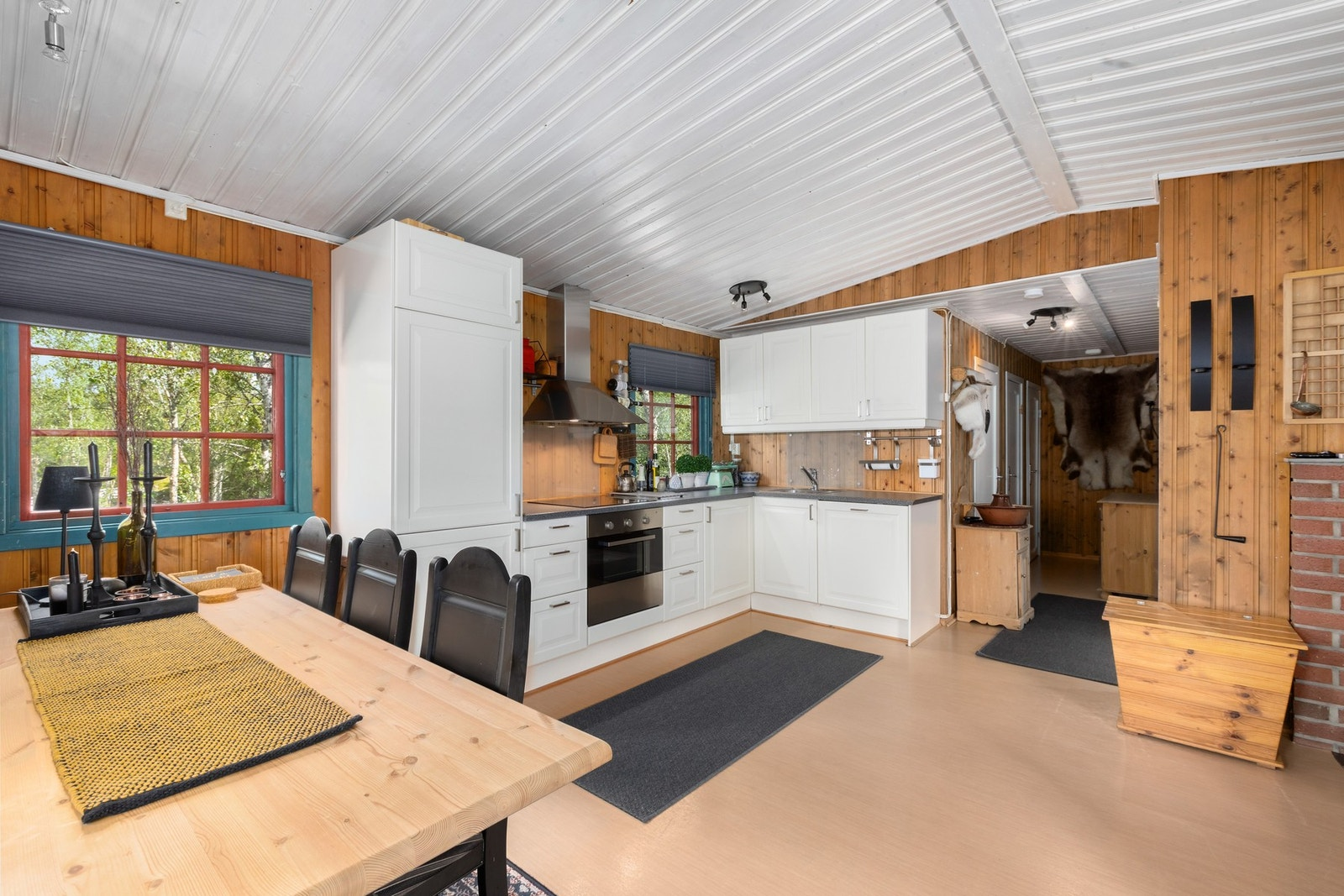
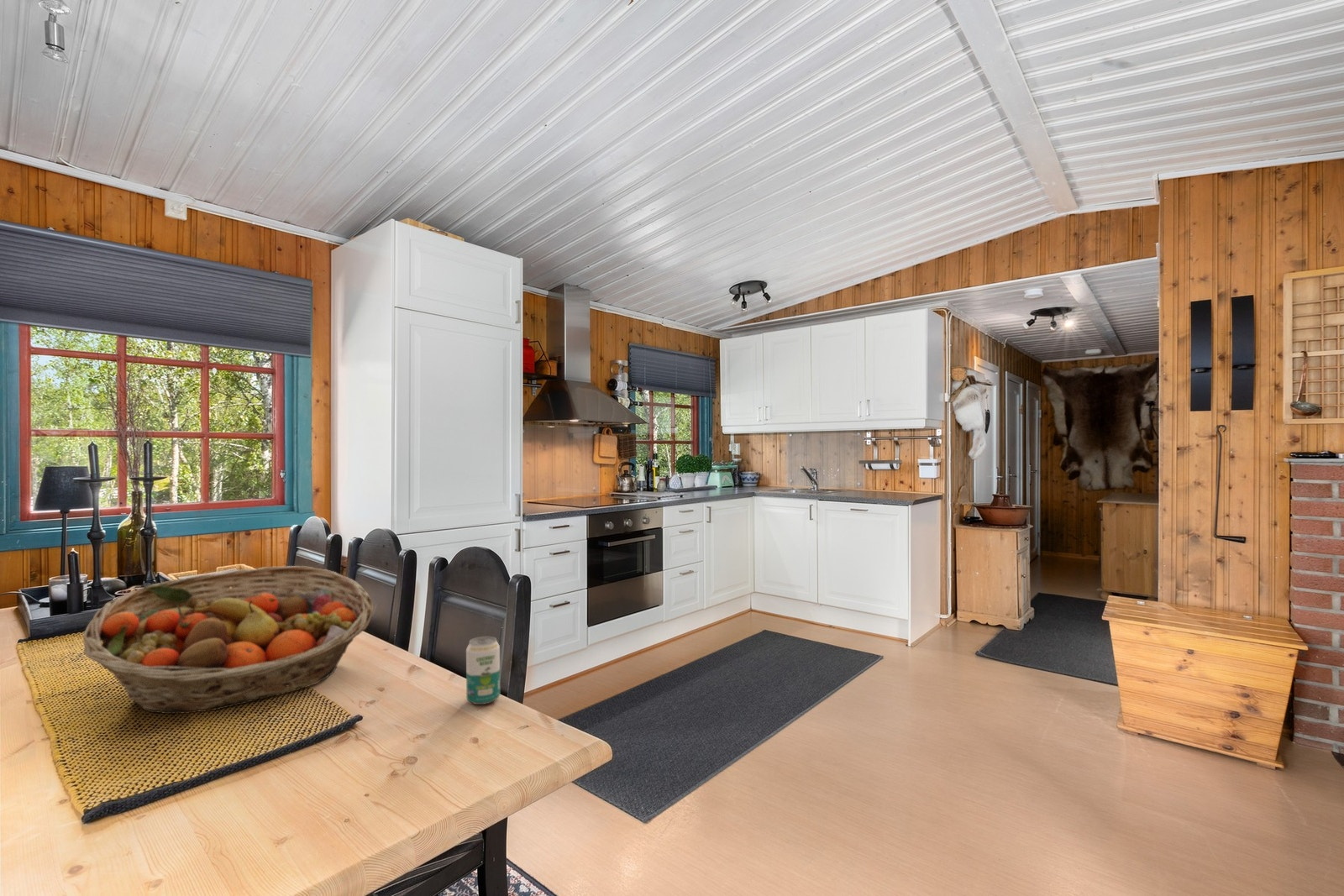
+ beverage can [465,636,501,705]
+ fruit basket [82,565,375,715]
